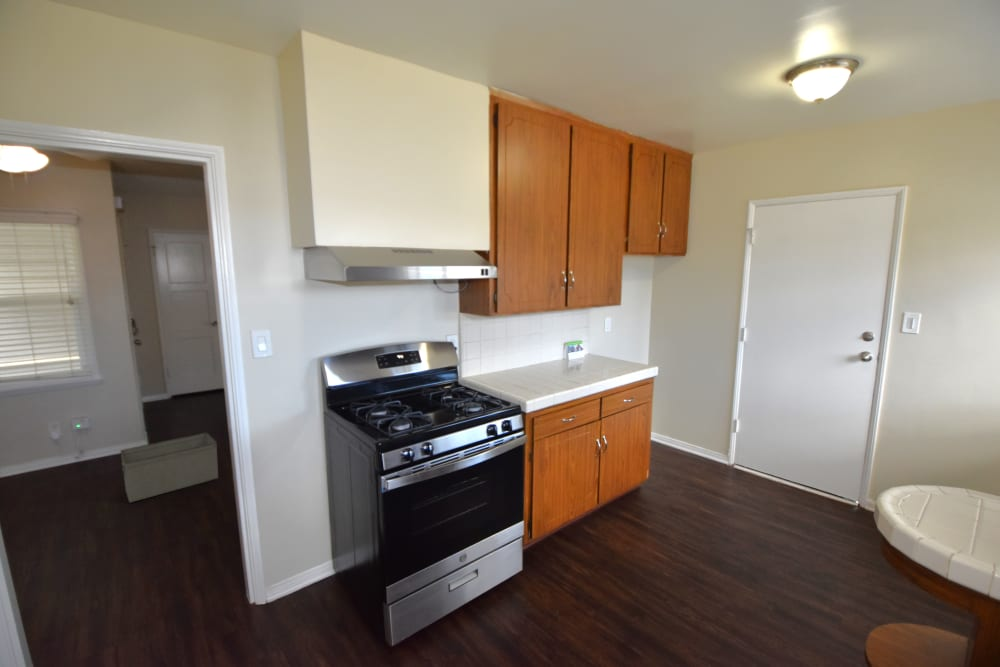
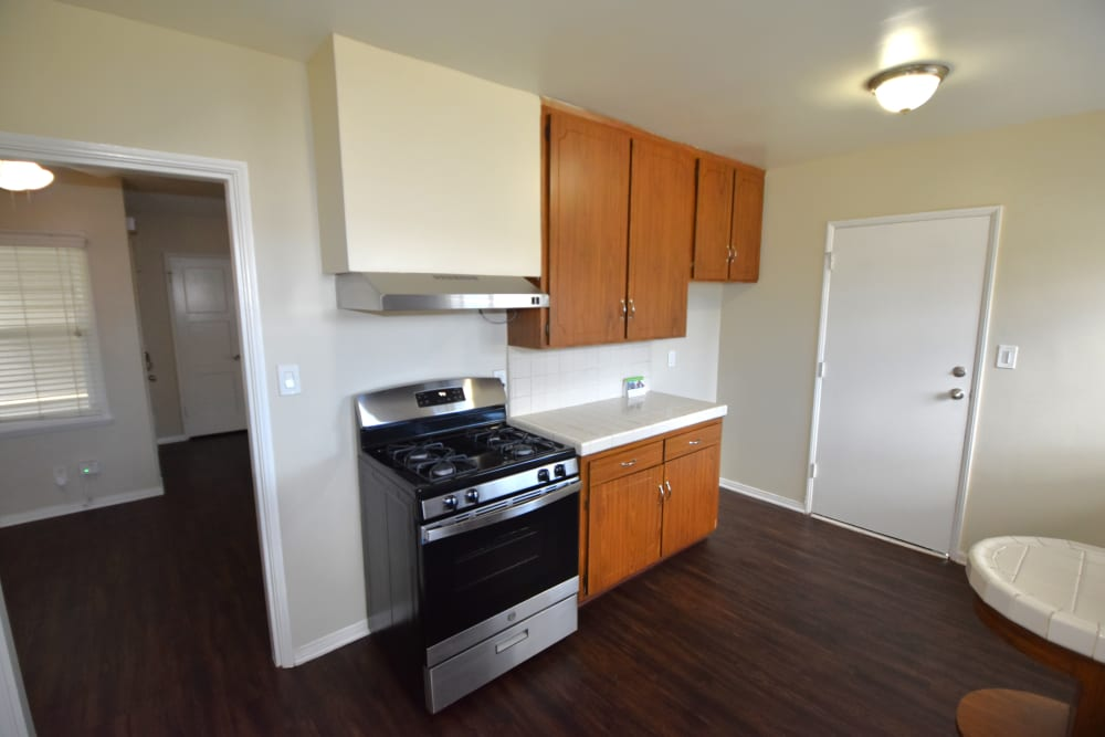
- storage bin [119,431,219,503]
